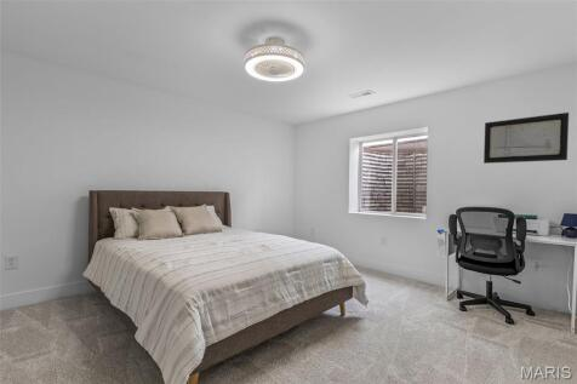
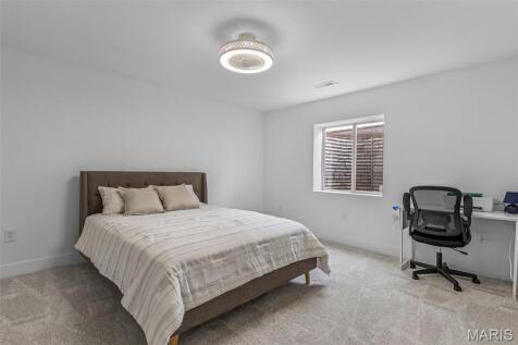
- wall art [482,111,570,165]
